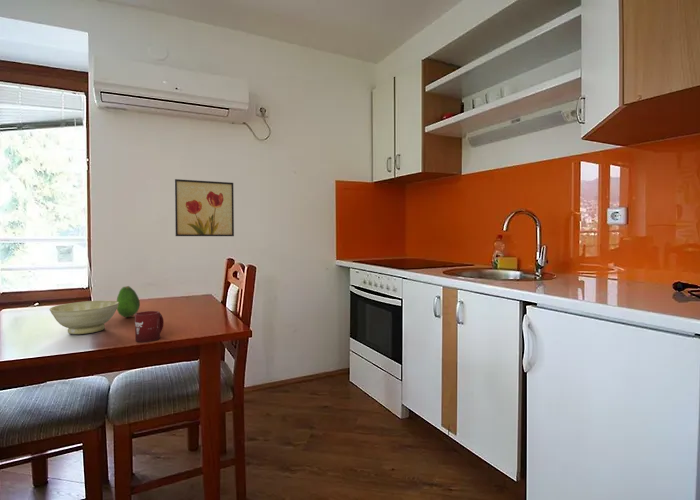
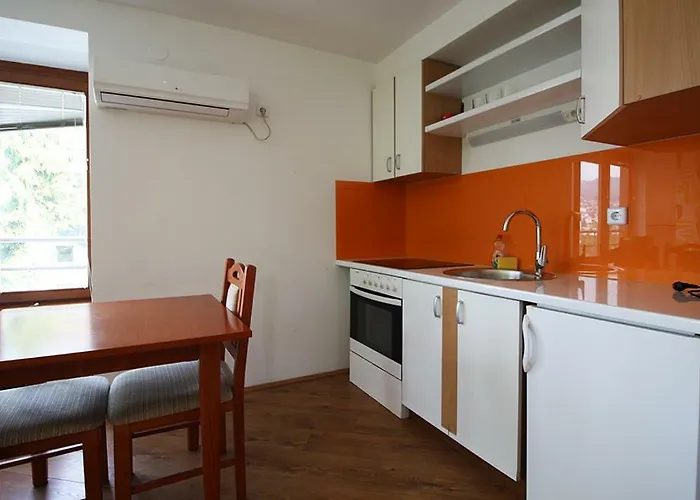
- wall art [174,178,235,237]
- cup [134,310,165,343]
- fruit [116,285,141,318]
- bowl [49,300,119,335]
